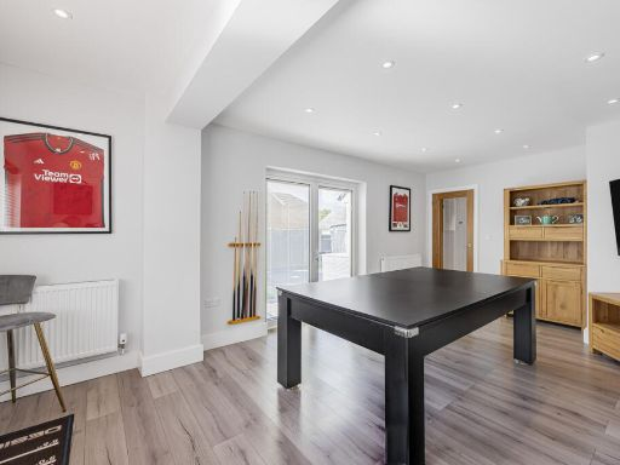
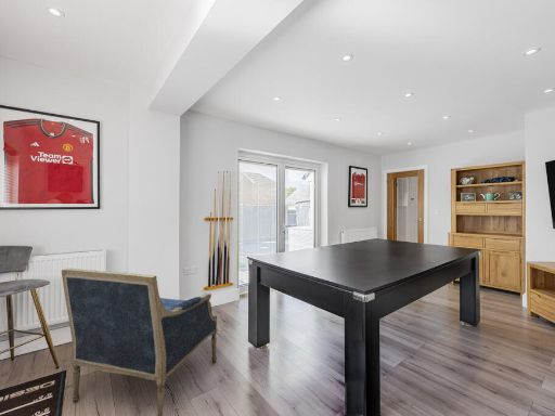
+ armchair [61,268,219,416]
